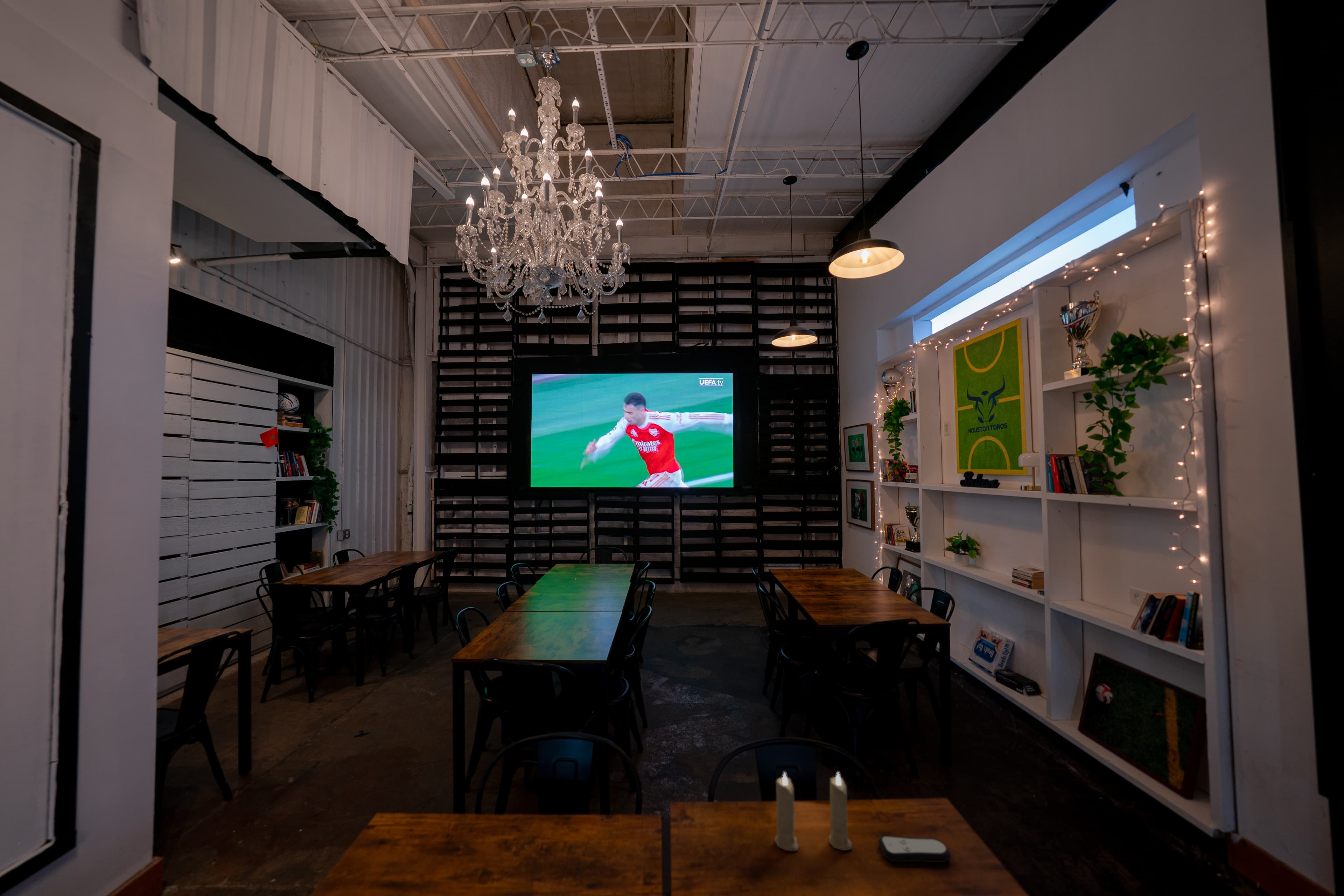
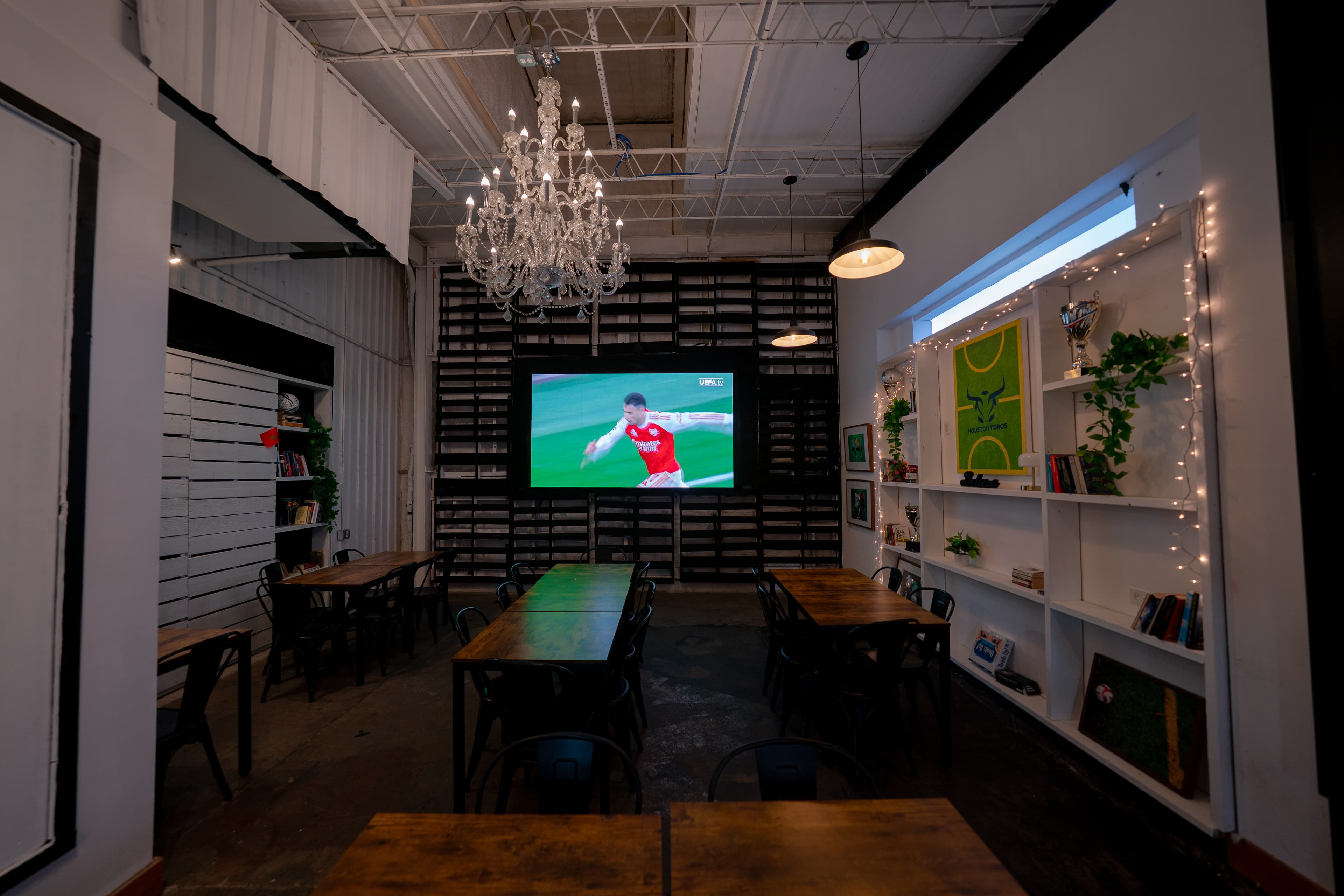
- remote control [878,835,951,863]
- candle [774,771,853,851]
